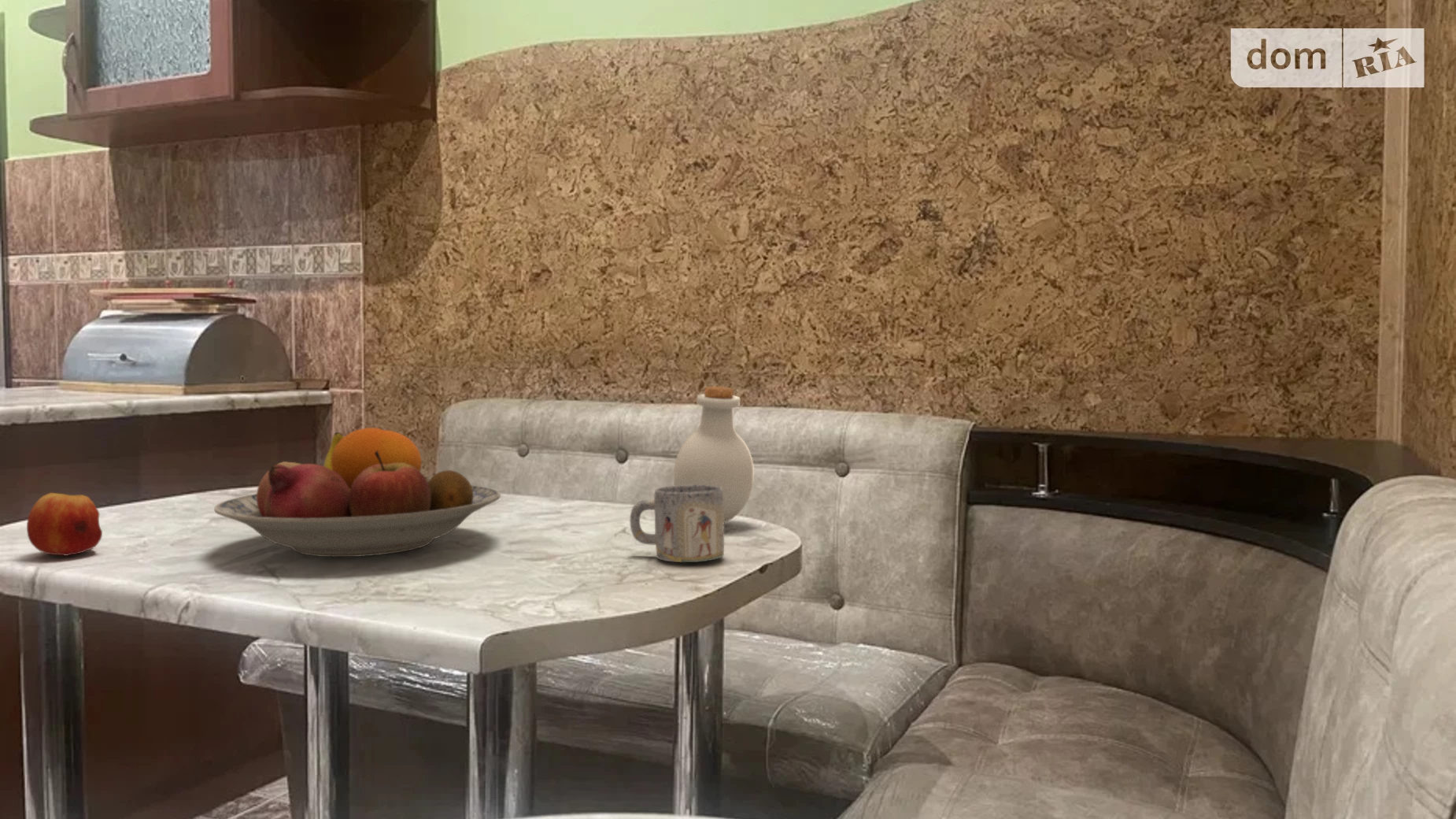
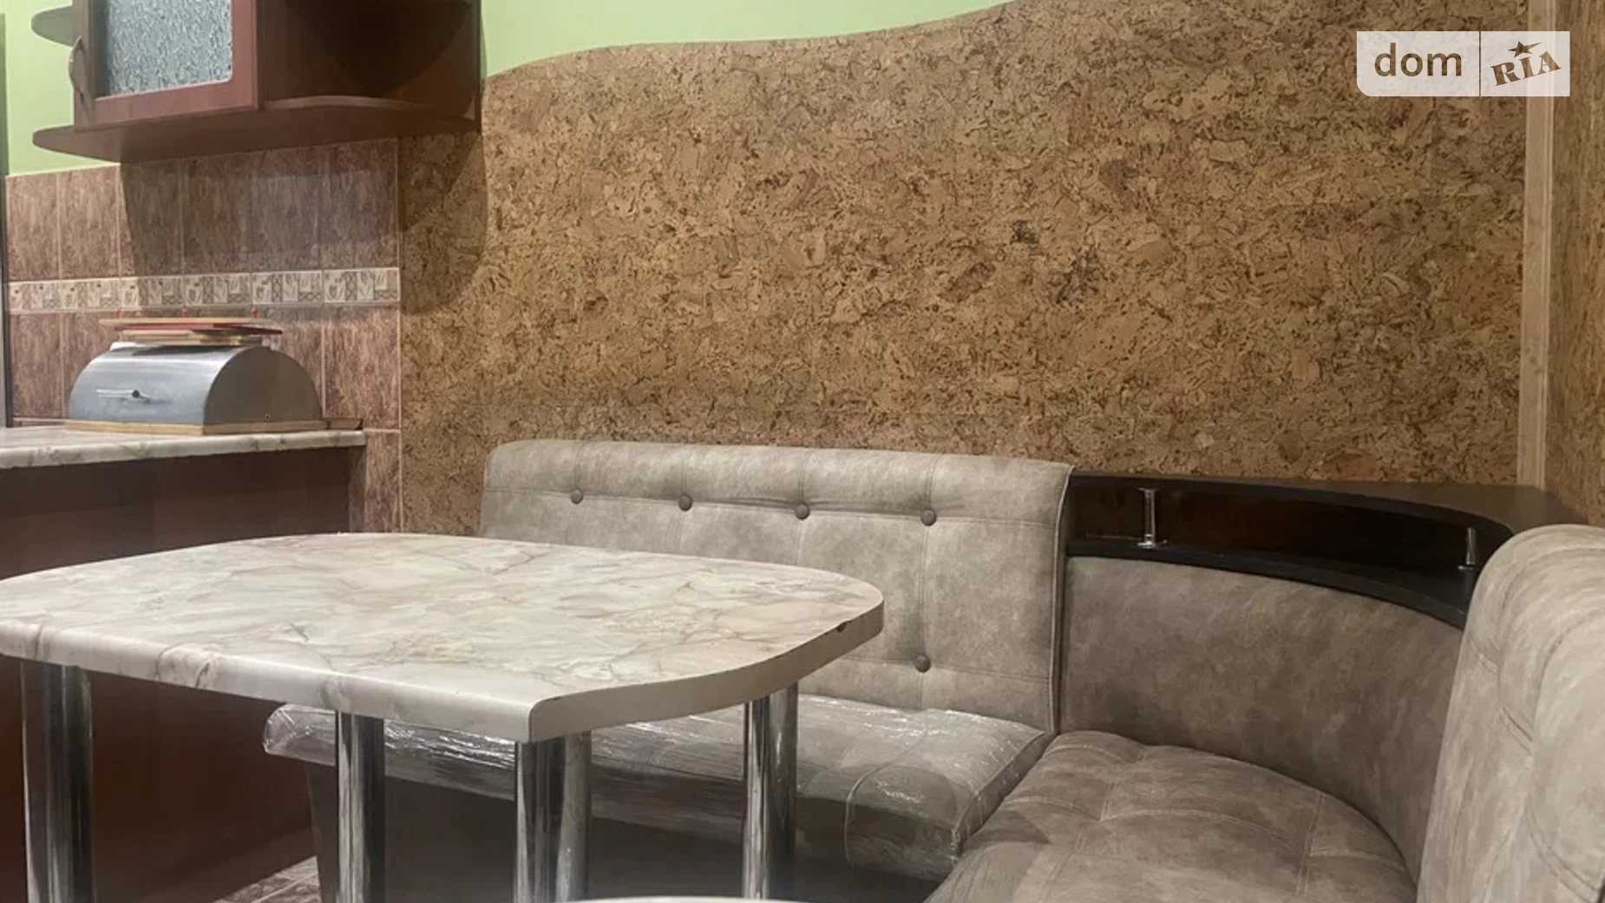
- apple [26,492,103,557]
- mug [629,485,725,563]
- fruit bowl [213,427,501,558]
- bottle [673,386,755,524]
